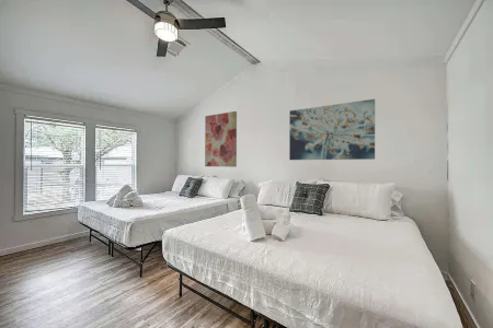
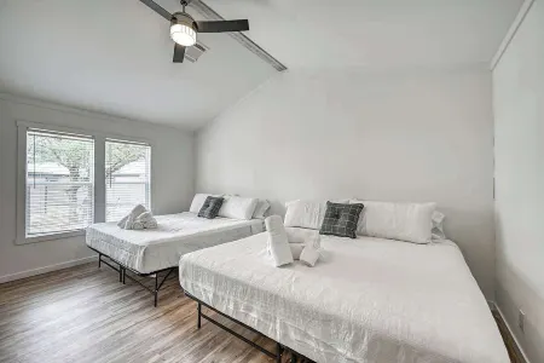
- wall art [204,110,238,168]
- wall art [288,98,376,161]
